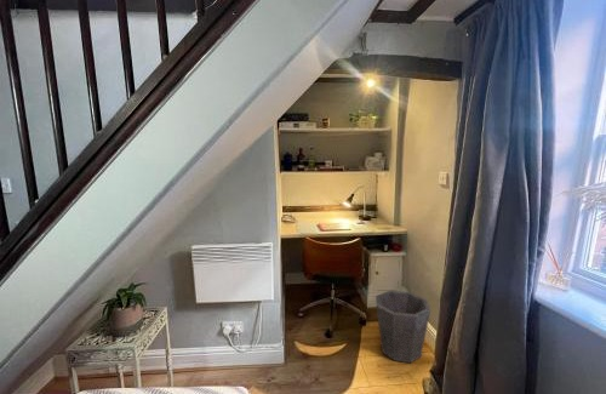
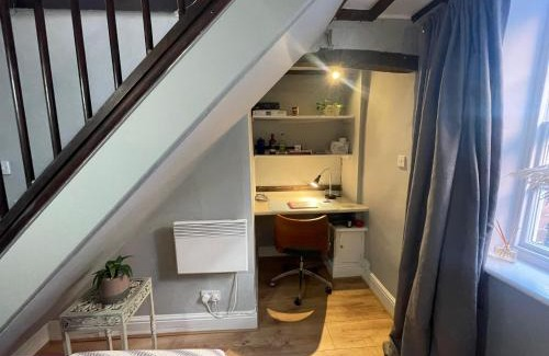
- waste bin [375,290,431,364]
